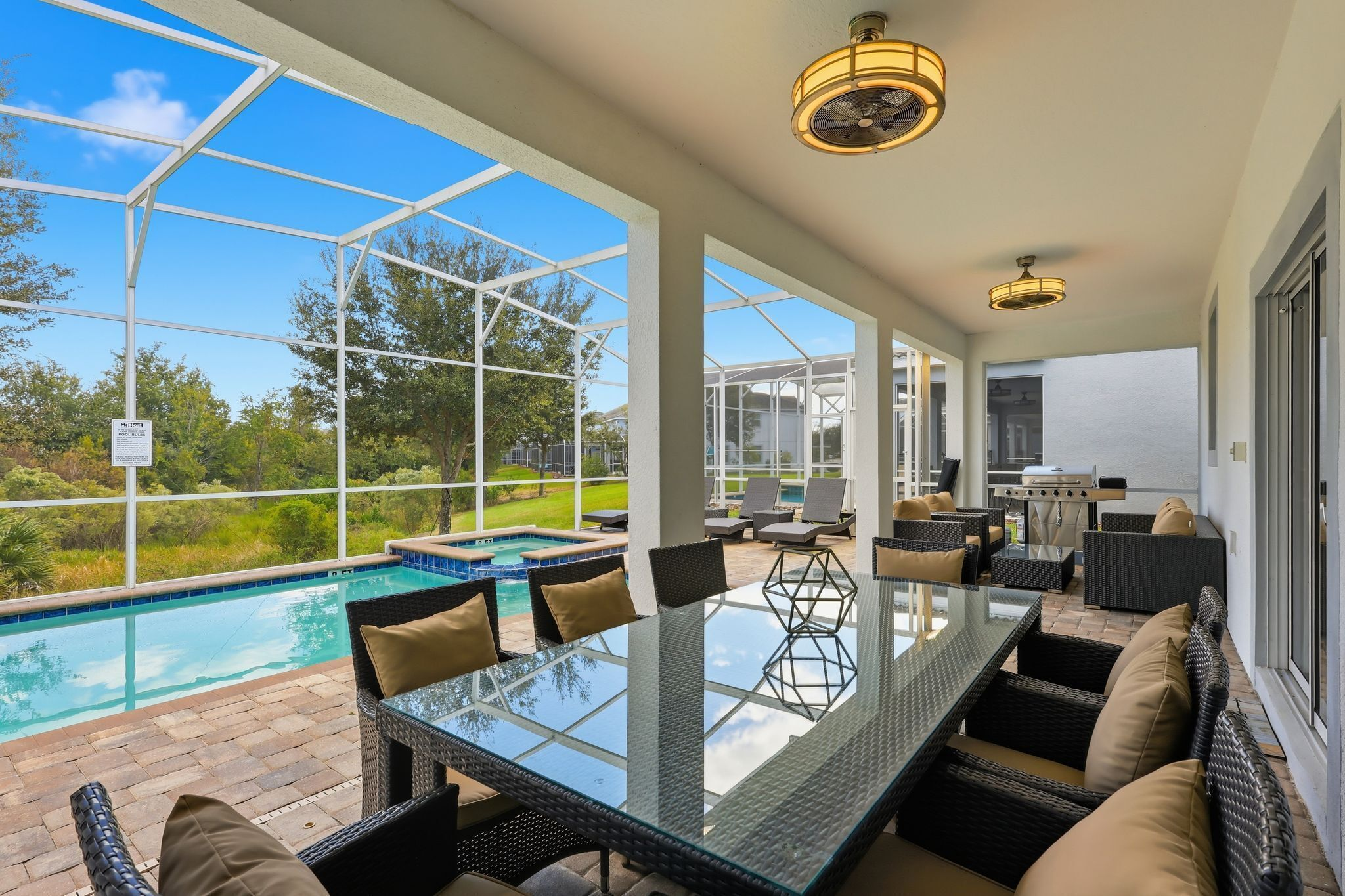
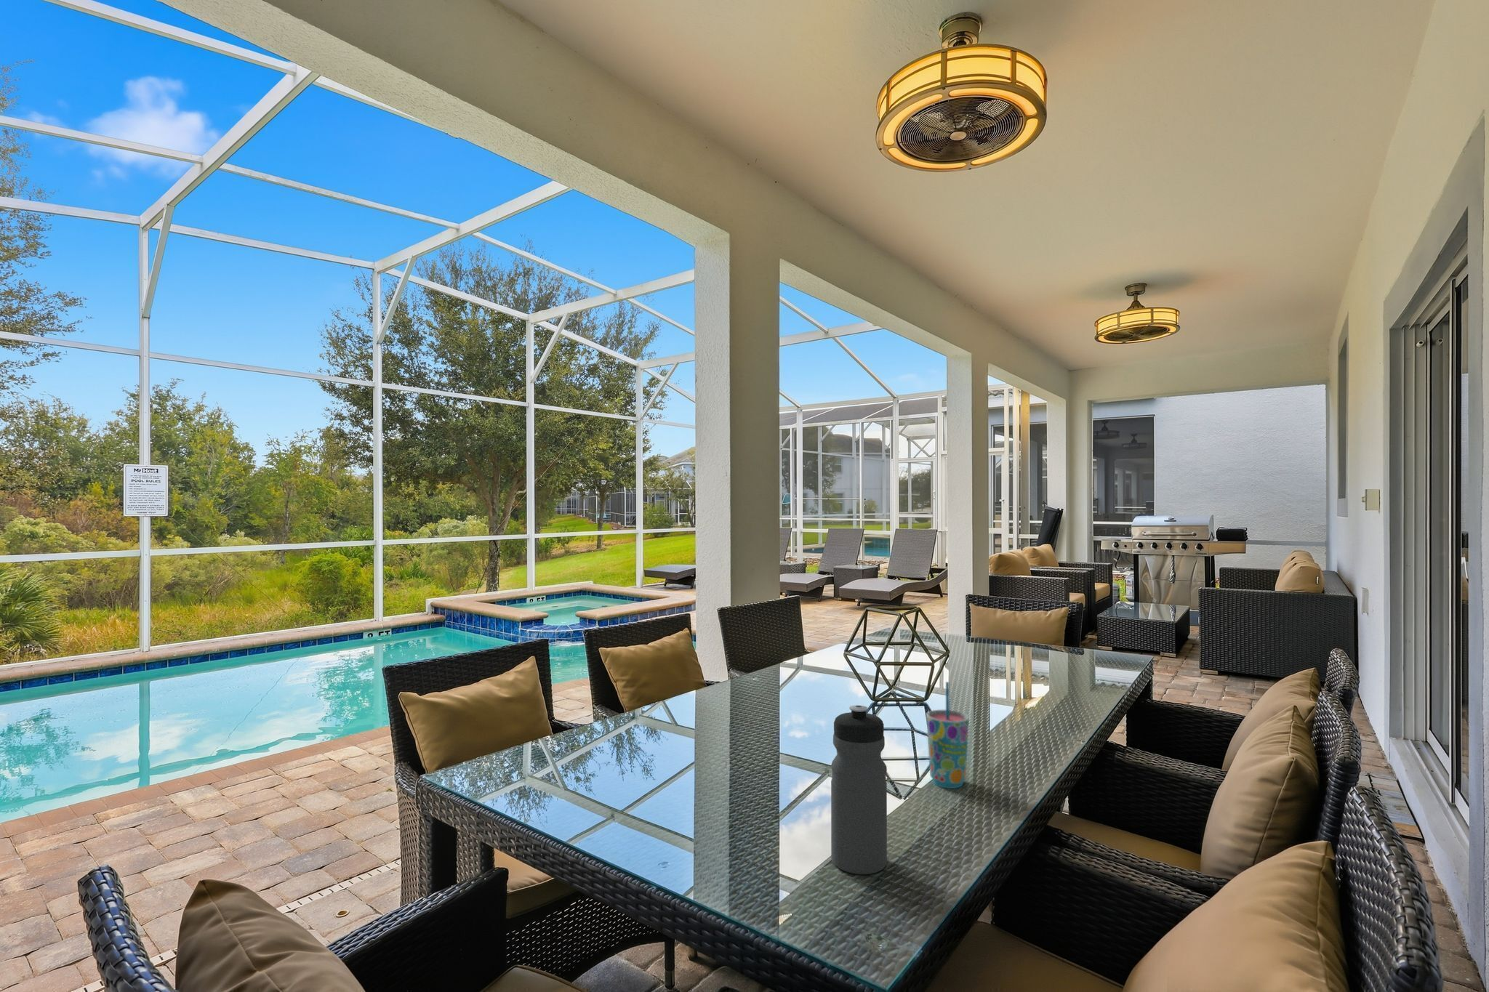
+ cup [926,681,970,789]
+ water bottle [830,704,888,876]
